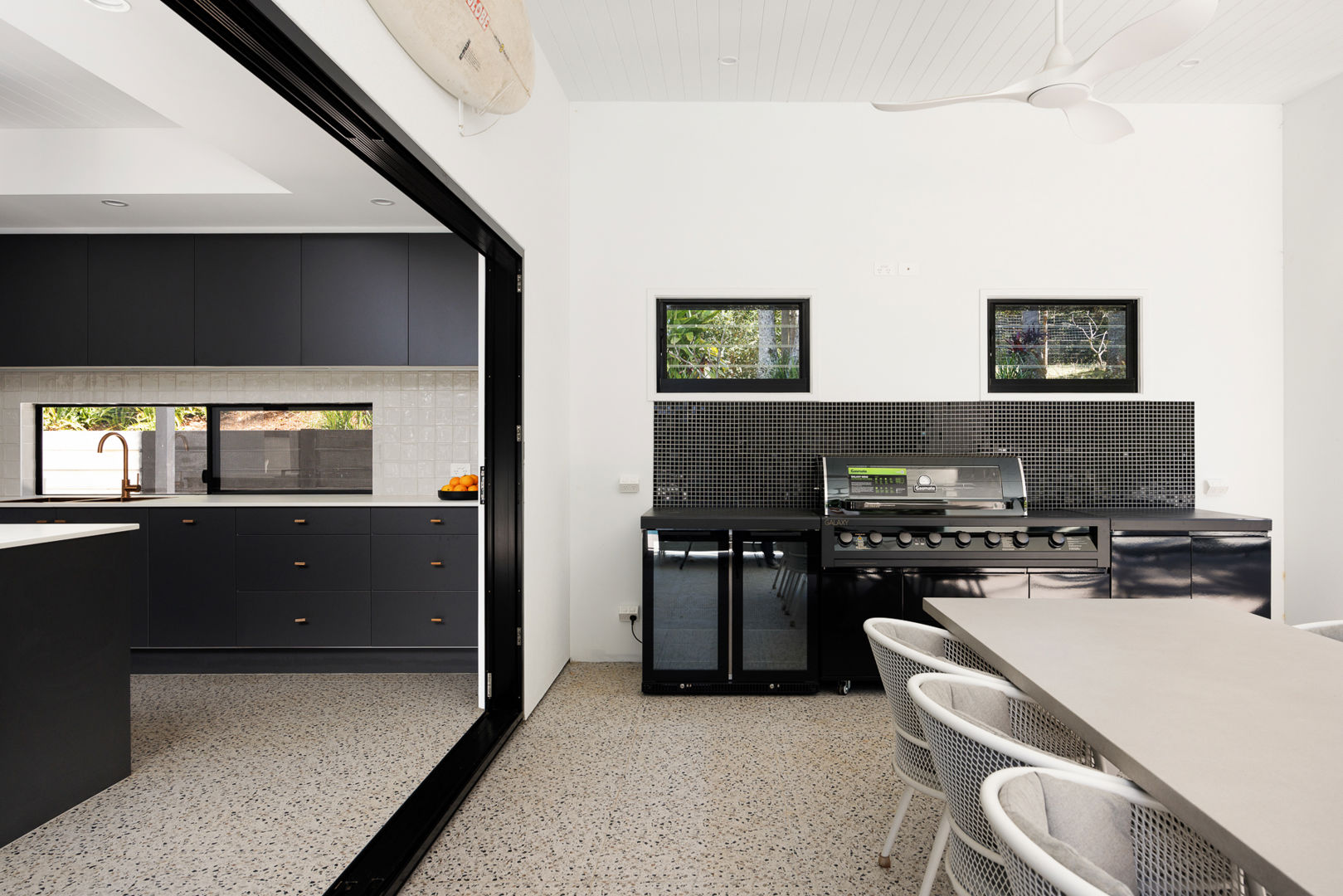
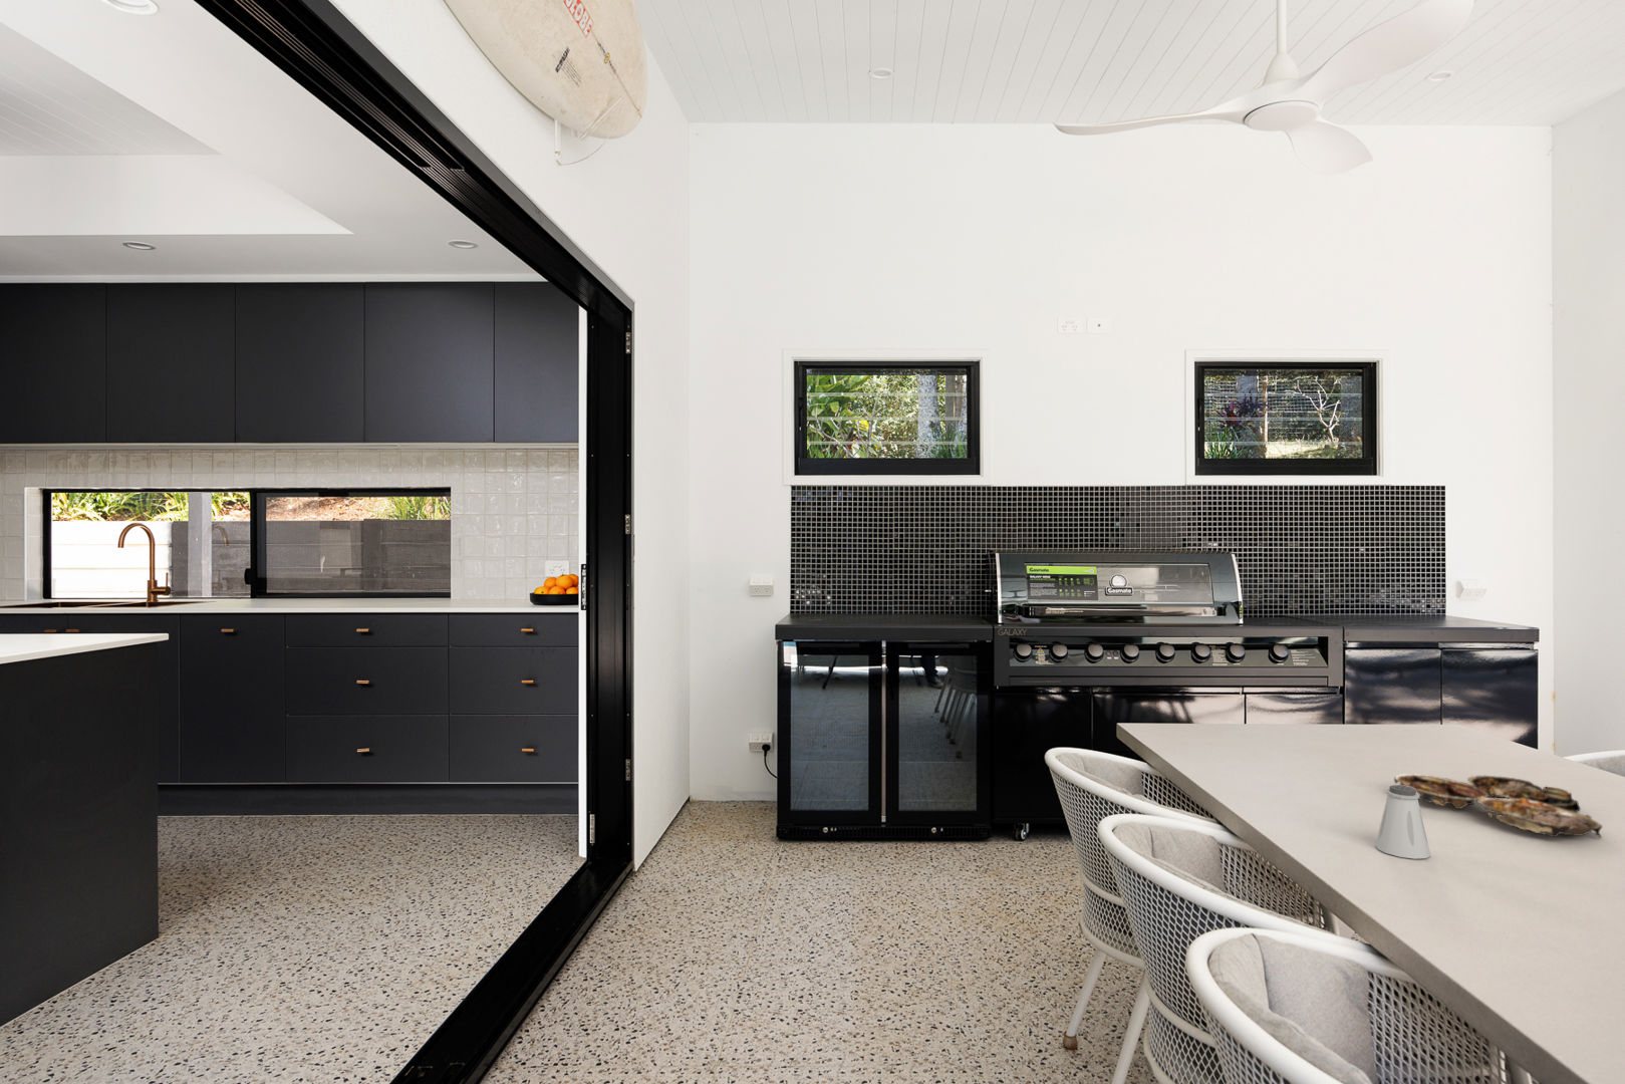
+ saltshaker [1375,784,1431,860]
+ serving platter [1393,773,1603,840]
